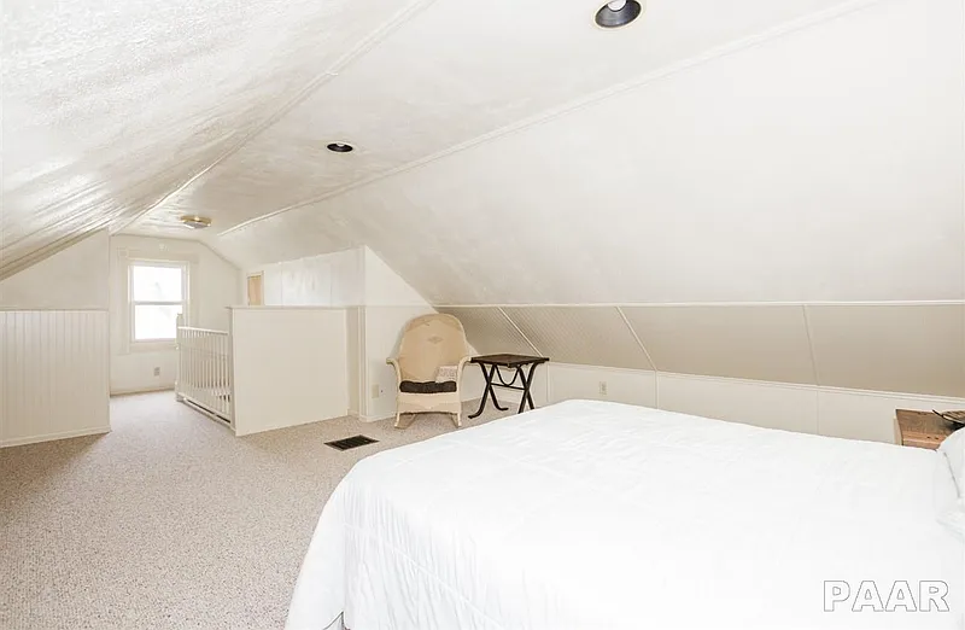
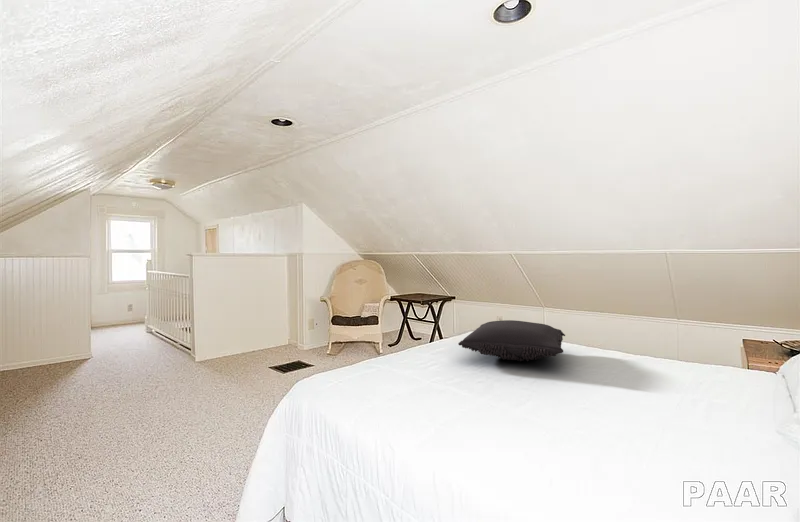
+ pillow [457,319,566,362]
